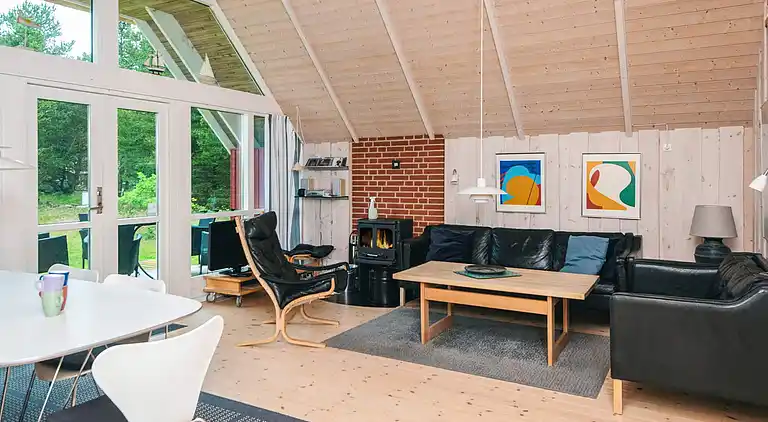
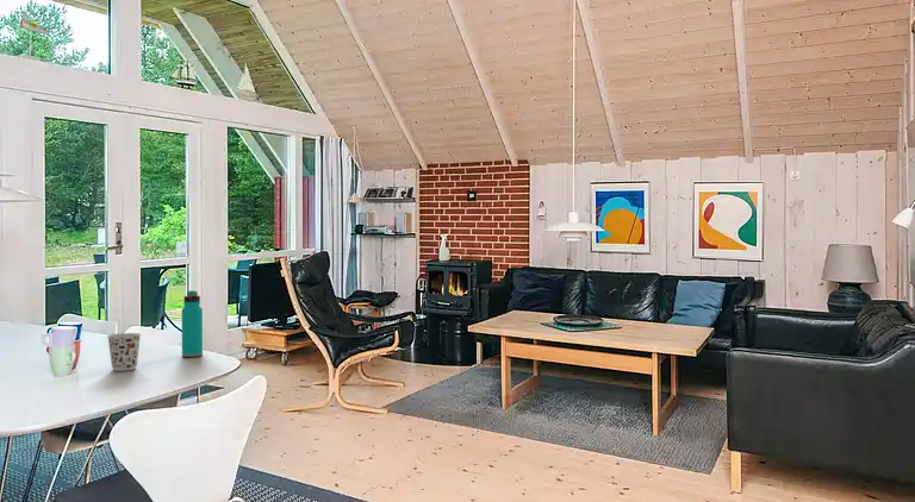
+ cup [106,332,142,372]
+ water bottle [181,289,204,358]
